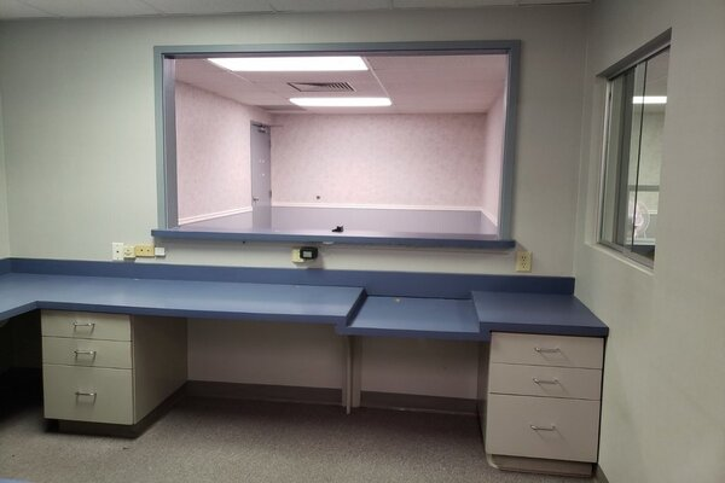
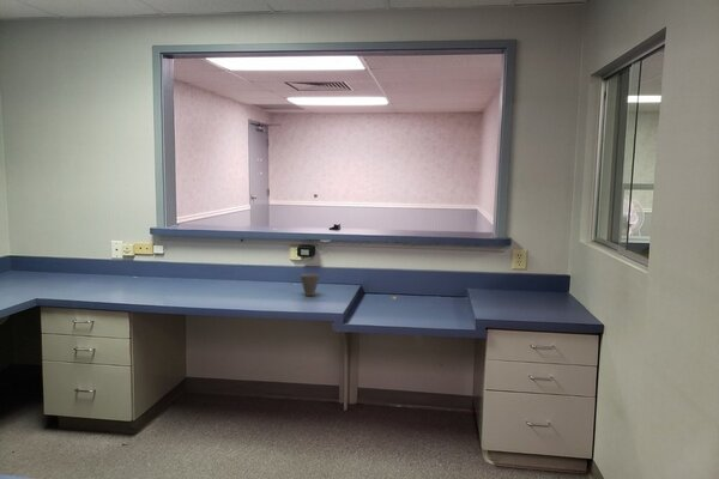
+ cup [298,273,321,297]
